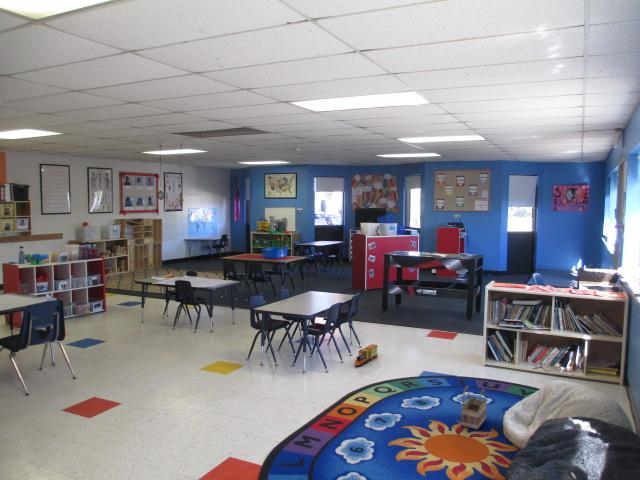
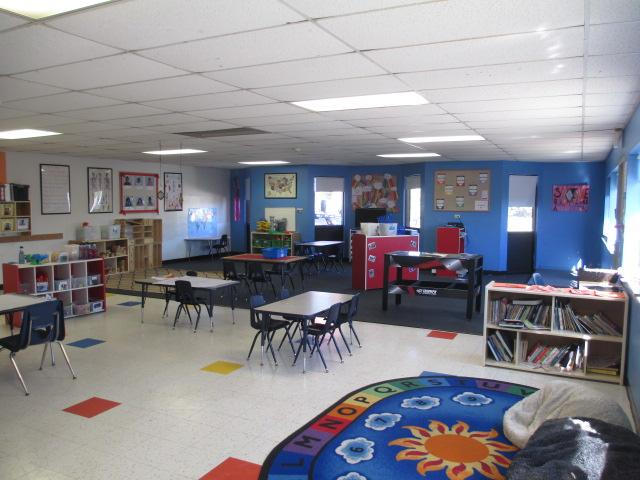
- toy train [354,343,379,367]
- basket [460,385,488,431]
